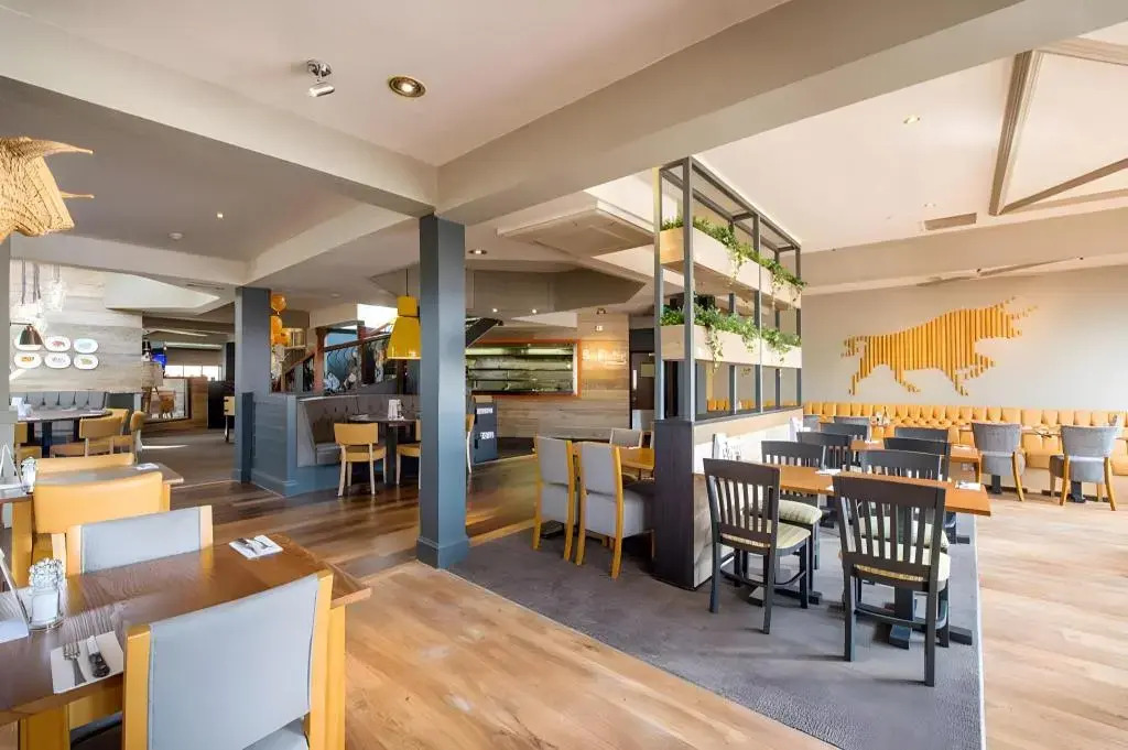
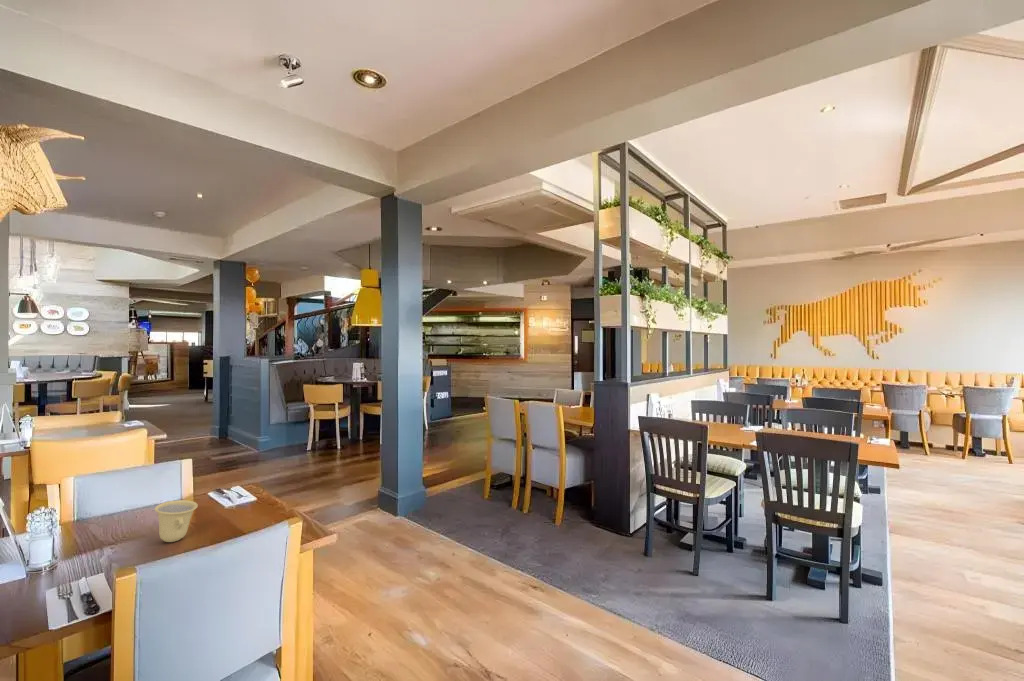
+ cup [154,499,199,543]
